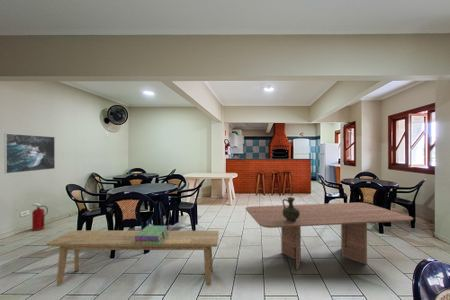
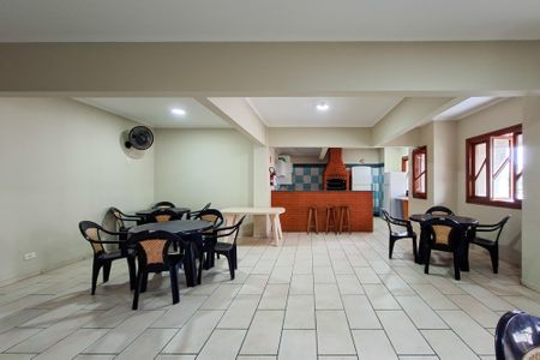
- fire extinguisher [31,202,49,232]
- bench [45,230,220,287]
- stack of books [134,225,169,245]
- dining table [244,202,414,271]
- ceramic jug [281,196,300,222]
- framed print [3,132,56,175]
